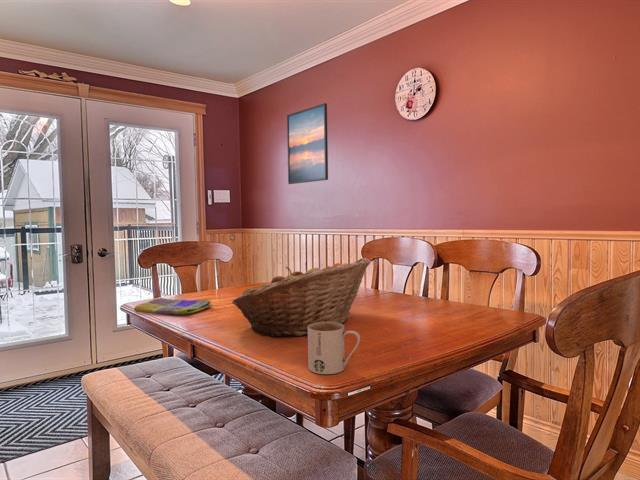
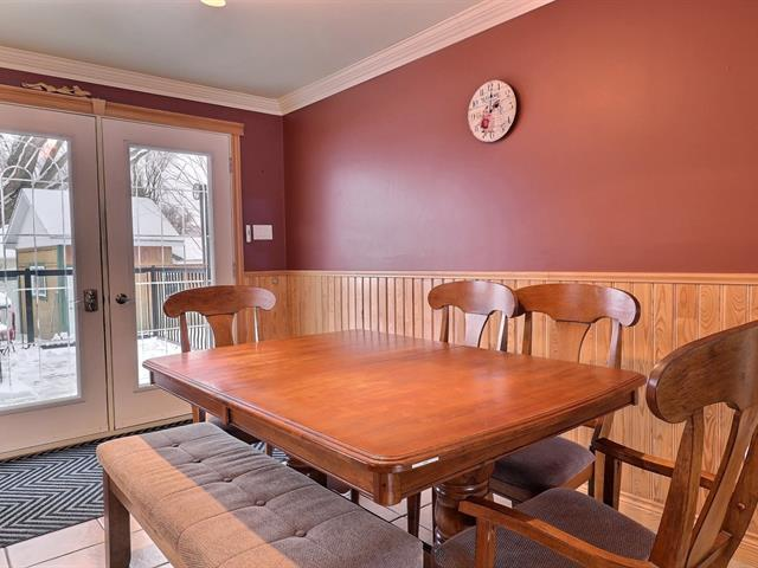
- mug [307,322,361,375]
- dish towel [133,297,213,315]
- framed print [286,102,329,185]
- fruit basket [231,257,372,338]
